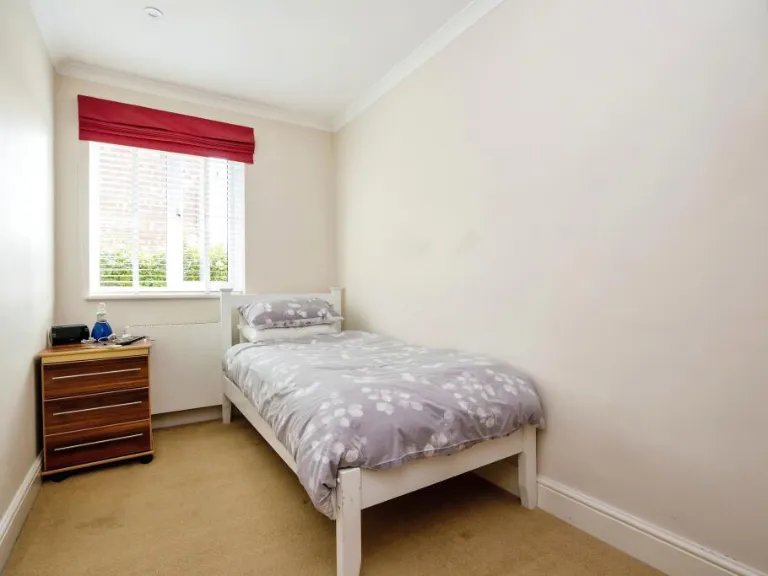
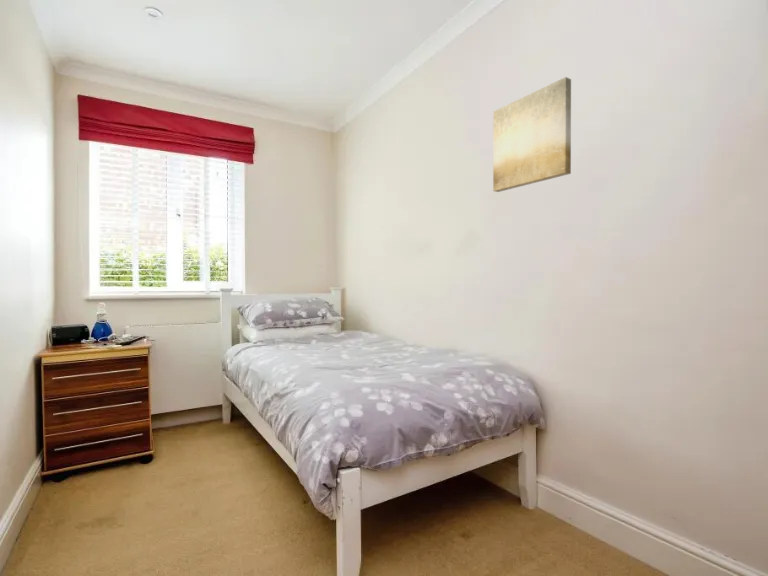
+ wall art [492,76,572,193]
